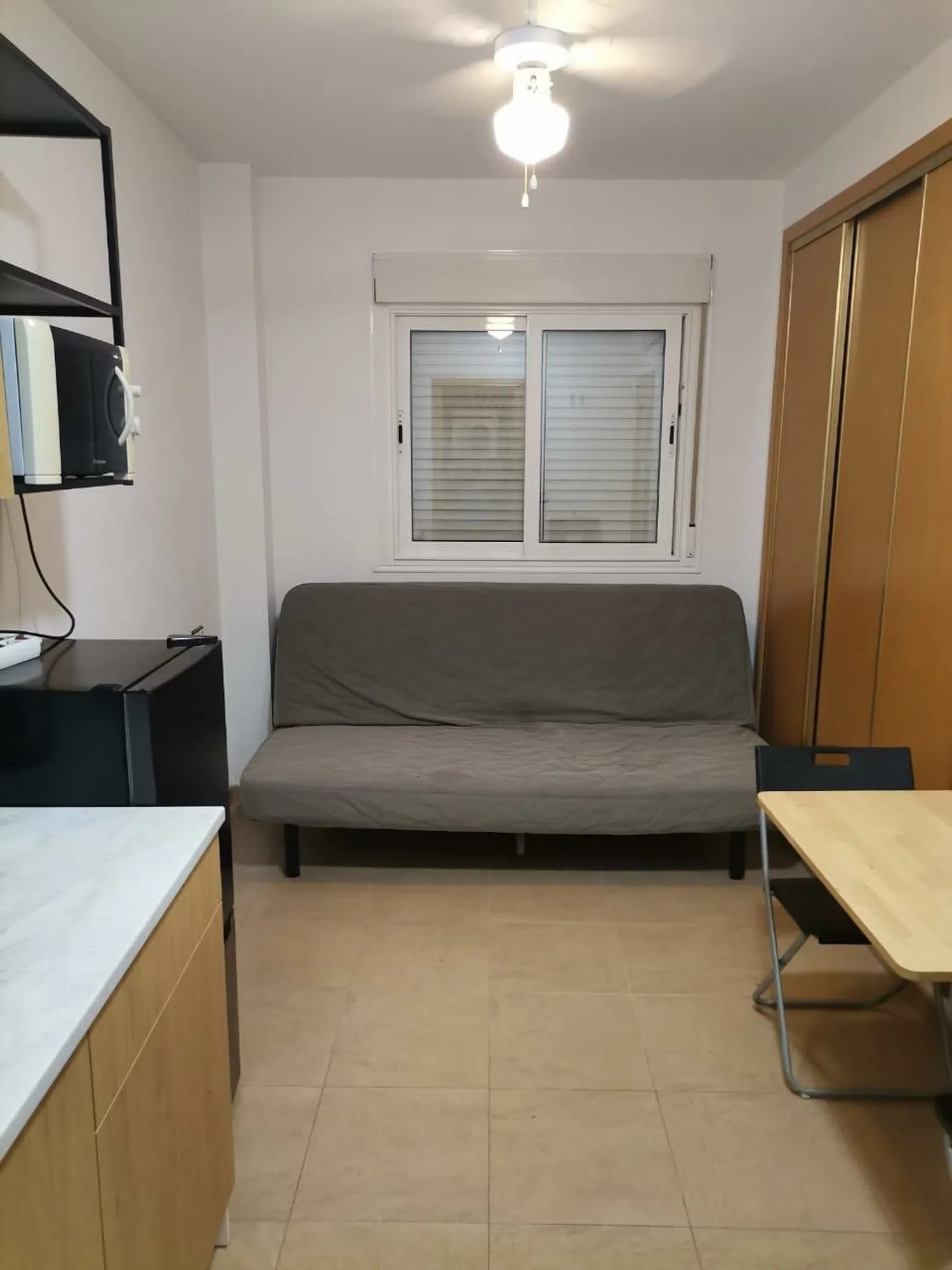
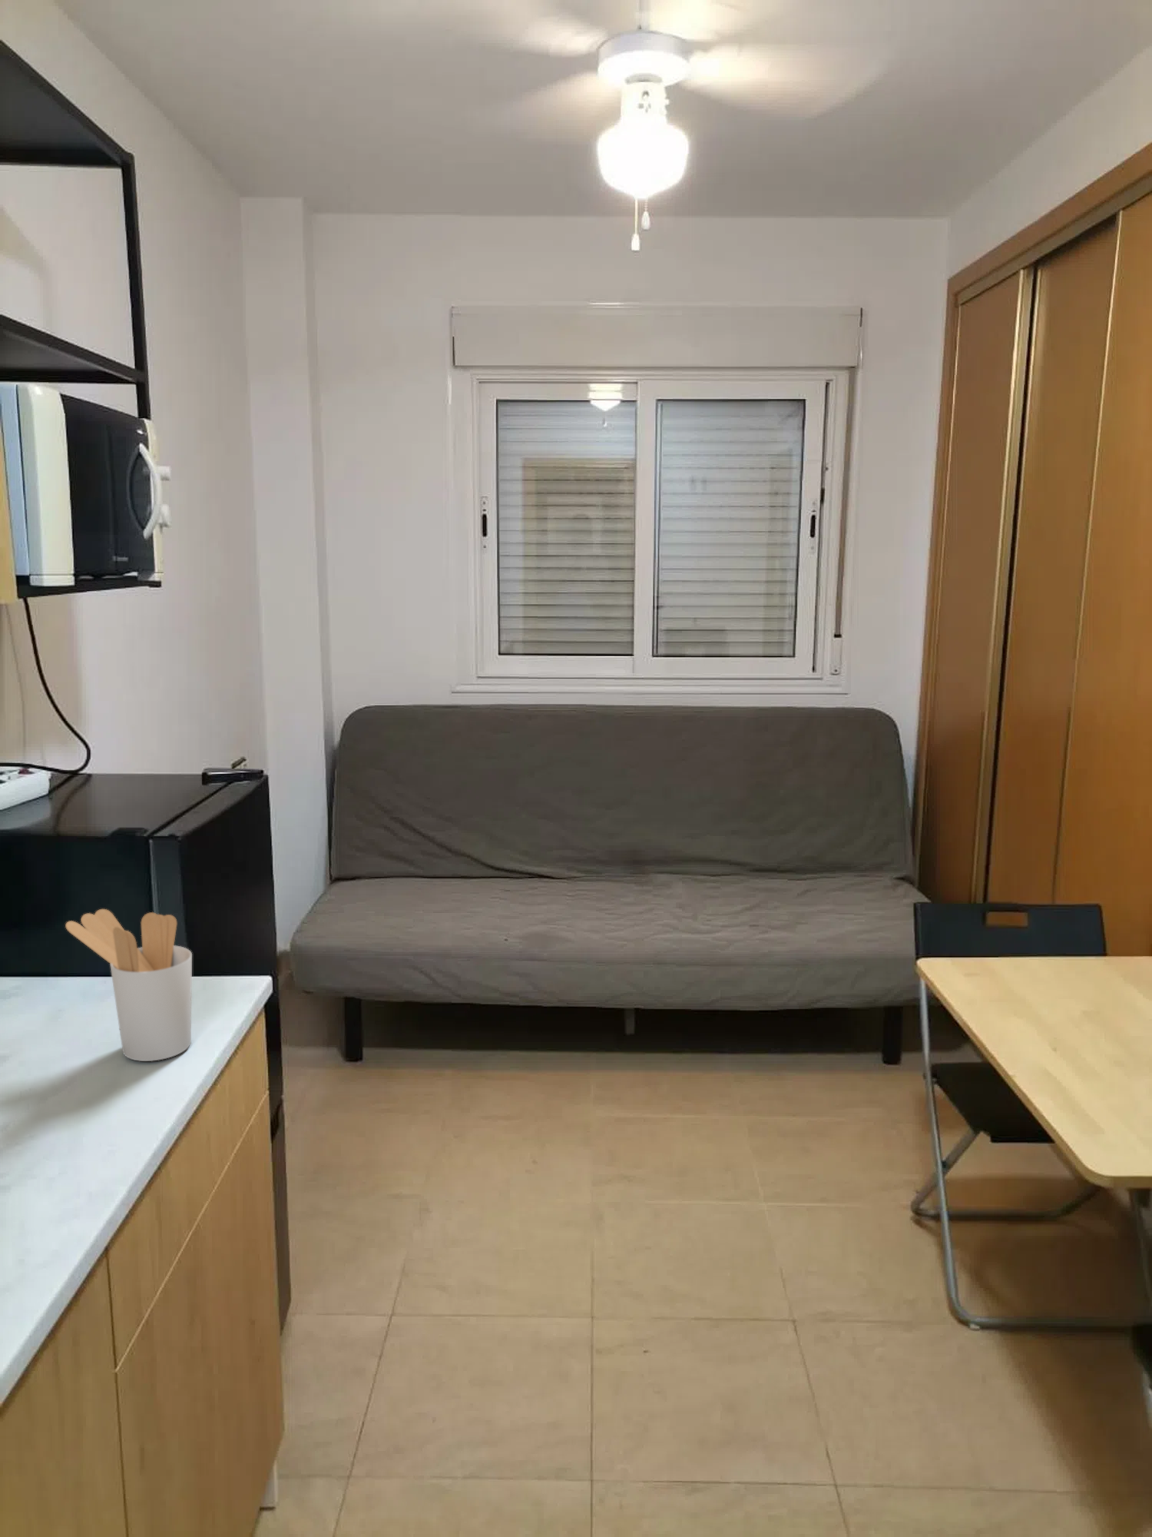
+ utensil holder [64,909,192,1063]
